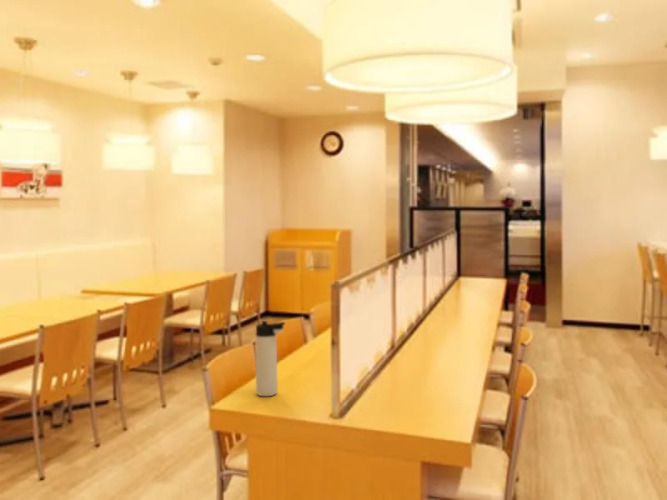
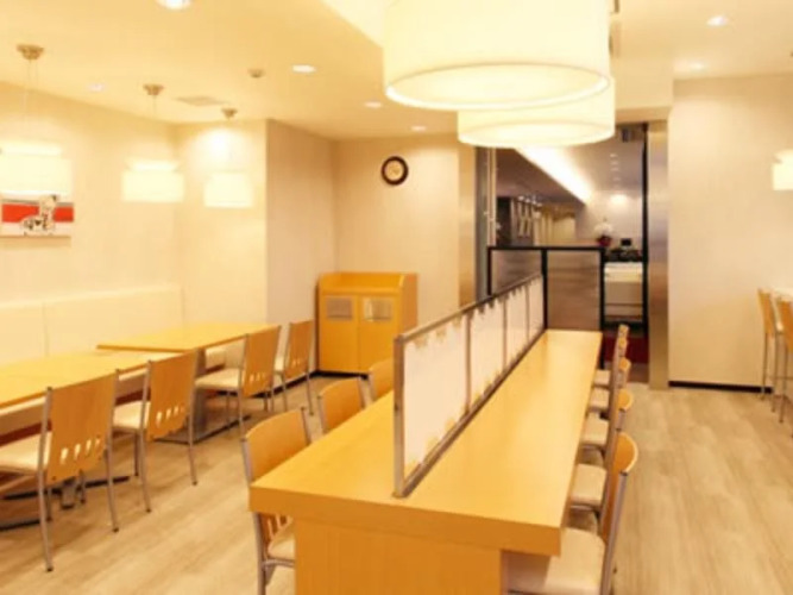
- thermos bottle [255,320,286,397]
